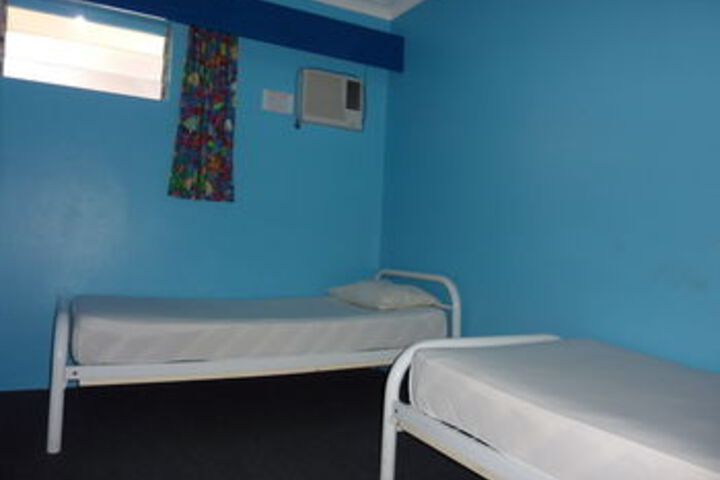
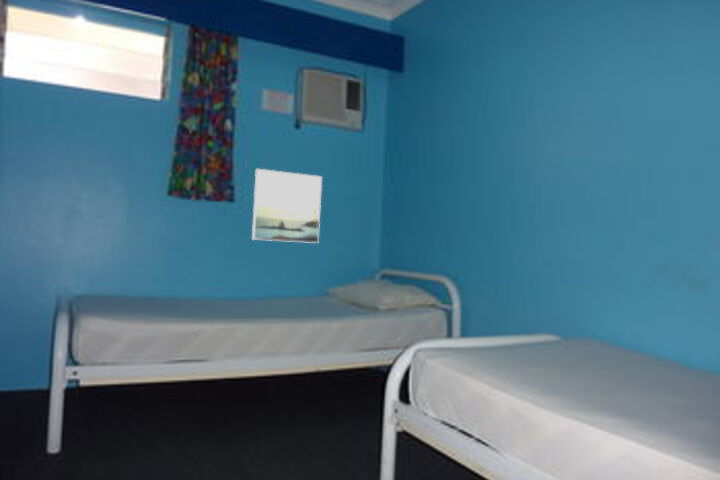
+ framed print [251,168,323,244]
